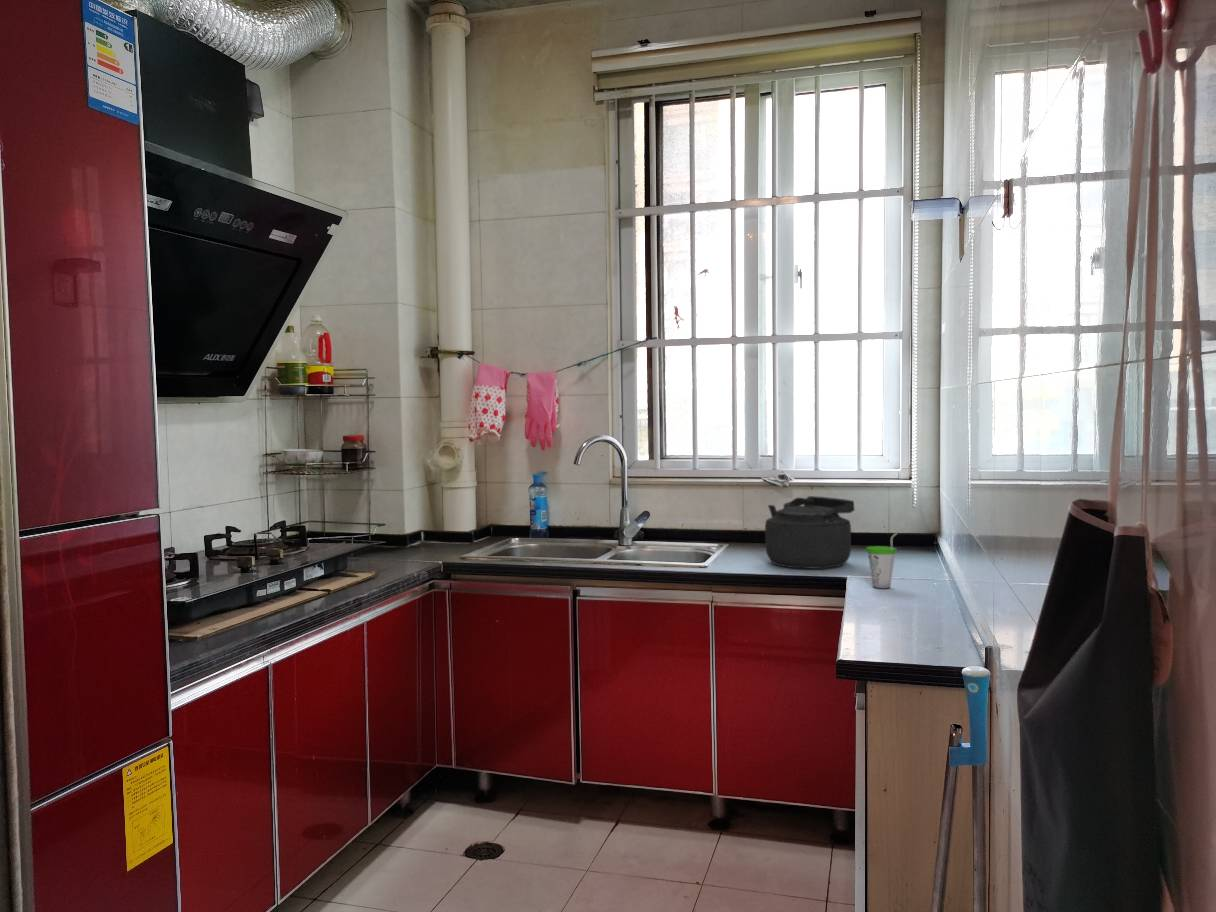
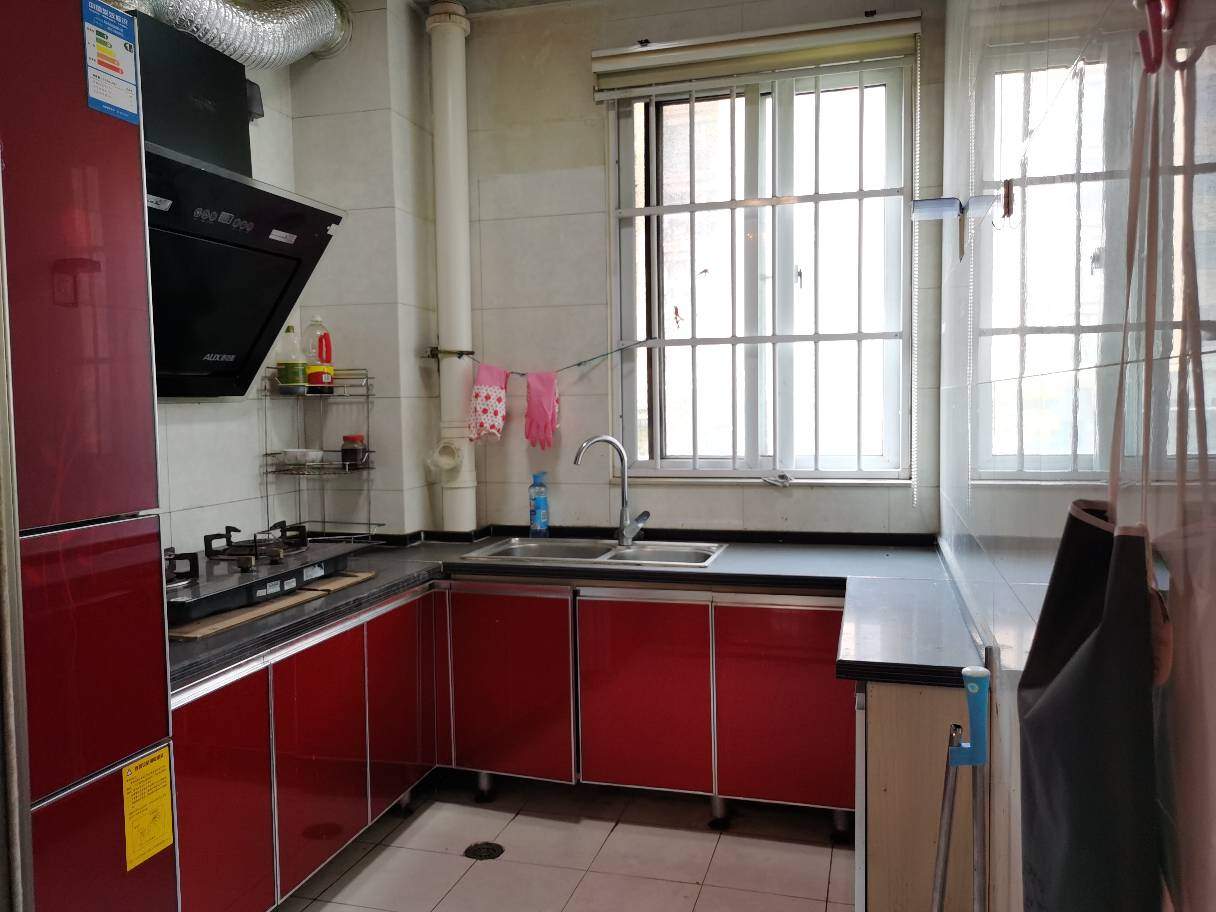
- kettle [764,495,855,570]
- cup [865,531,899,589]
